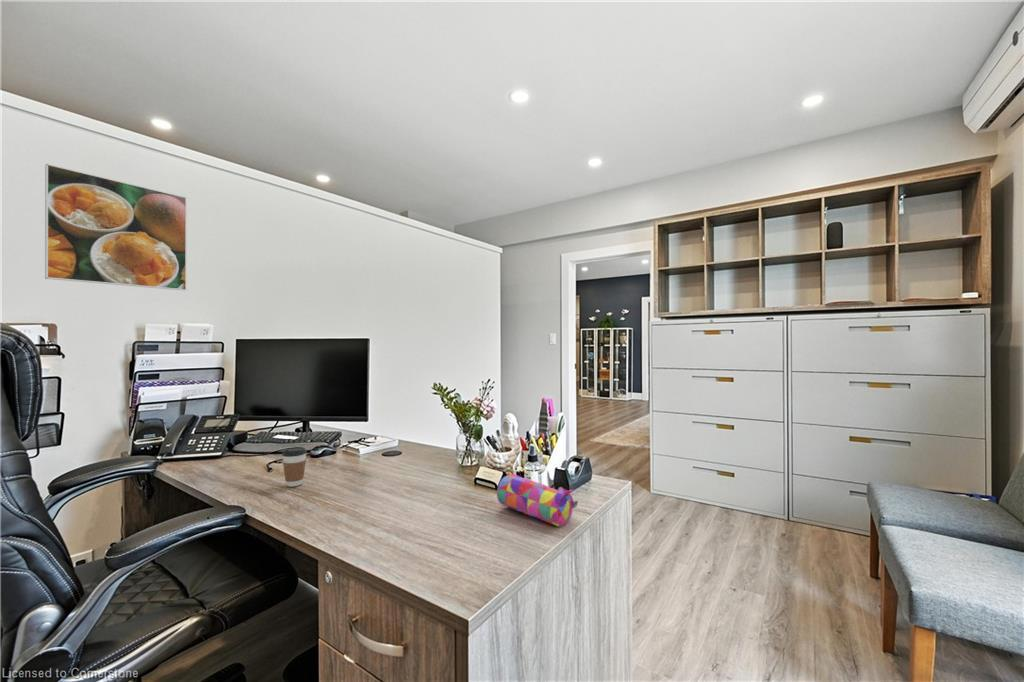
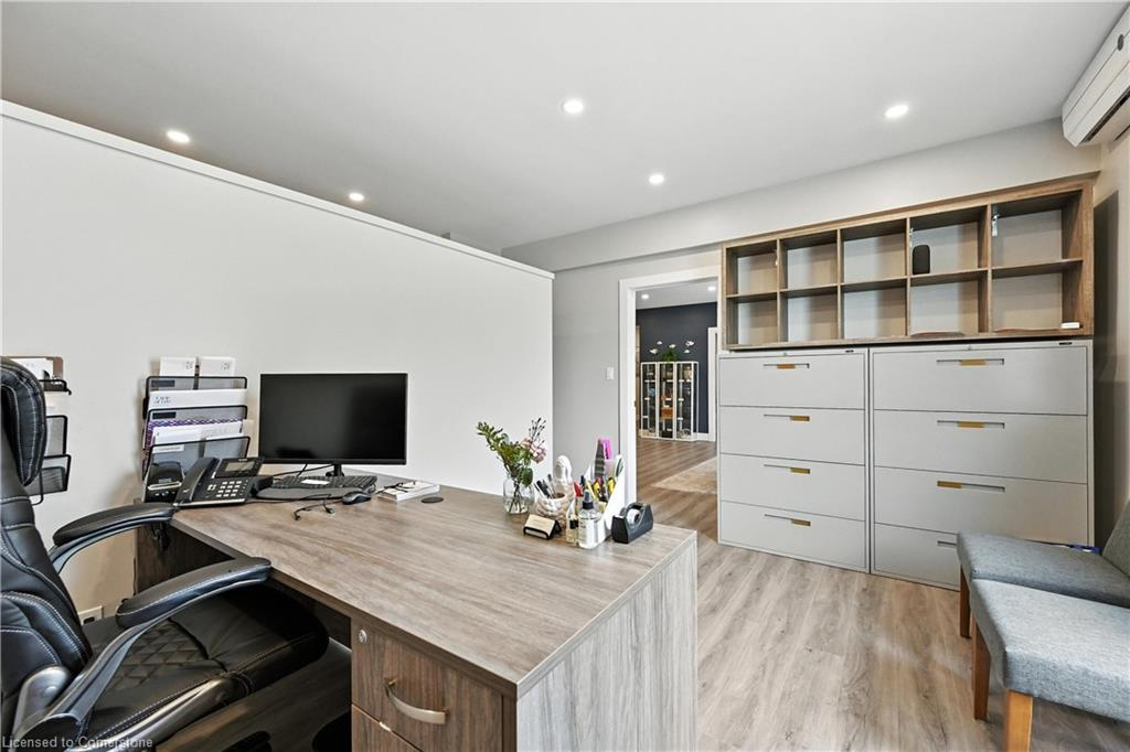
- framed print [44,163,187,291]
- pencil case [496,473,579,527]
- coffee cup [281,446,308,488]
